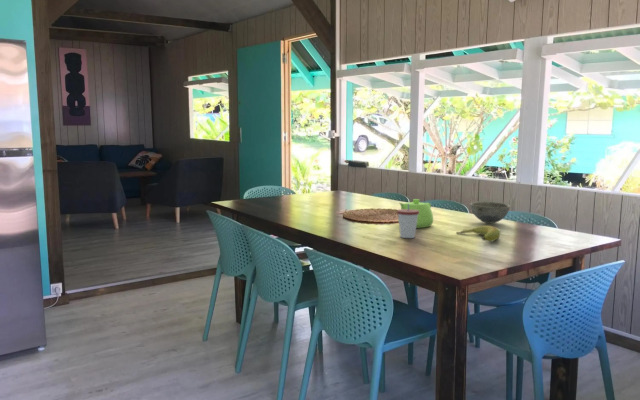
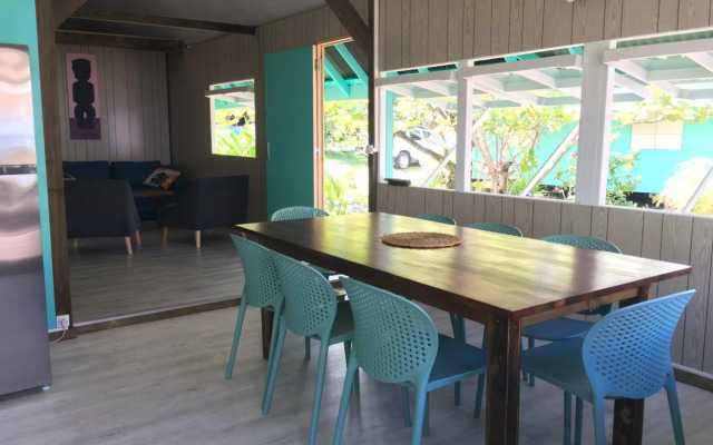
- banana [456,225,501,243]
- cup [396,204,419,239]
- teapot [397,198,434,229]
- bowl [469,200,512,224]
